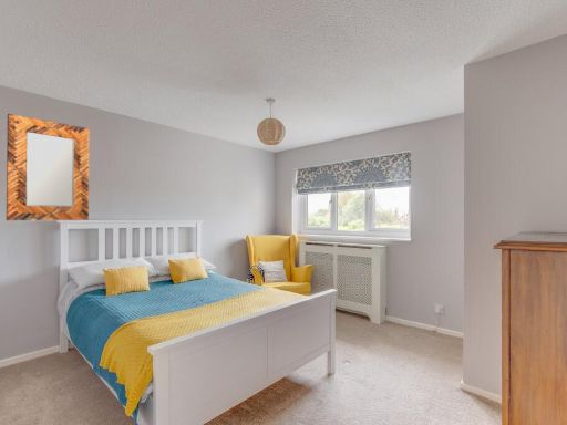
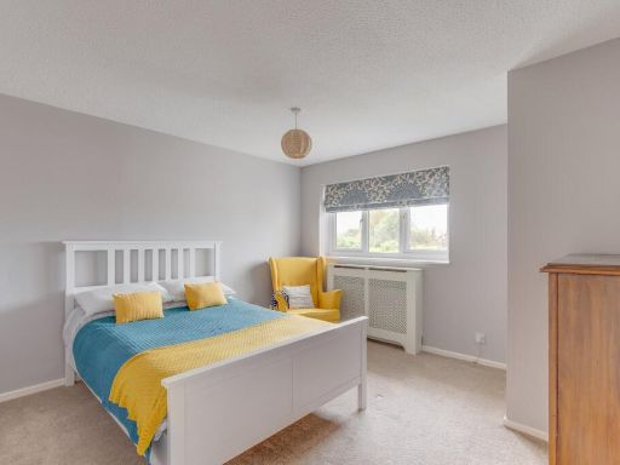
- home mirror [6,113,90,221]
